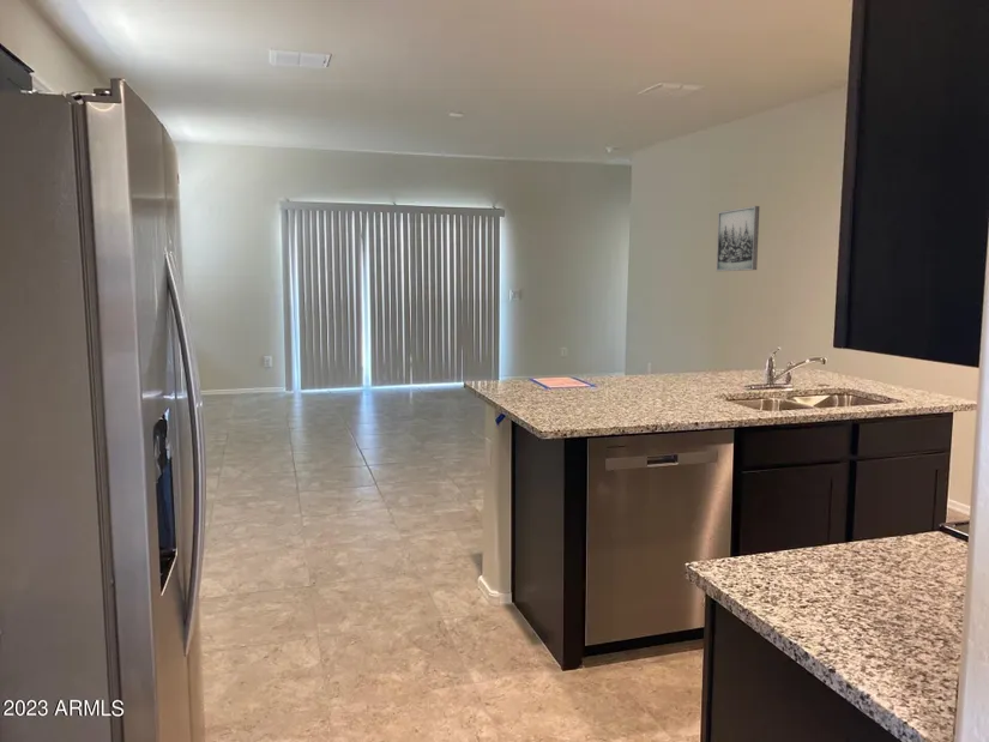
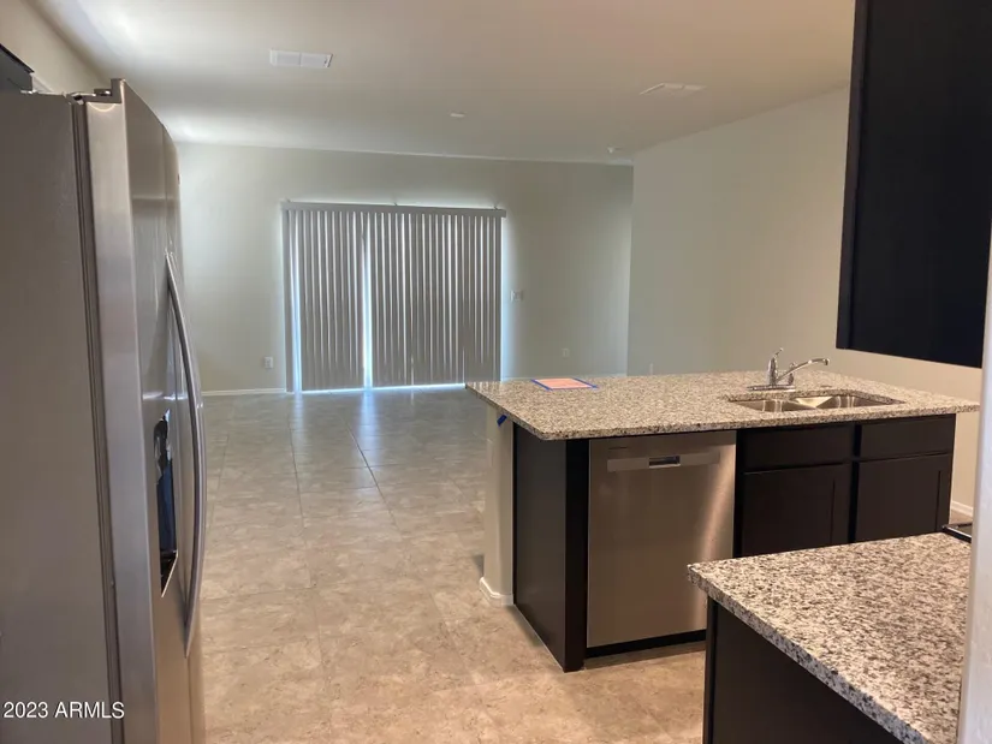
- wall art [716,205,761,272]
